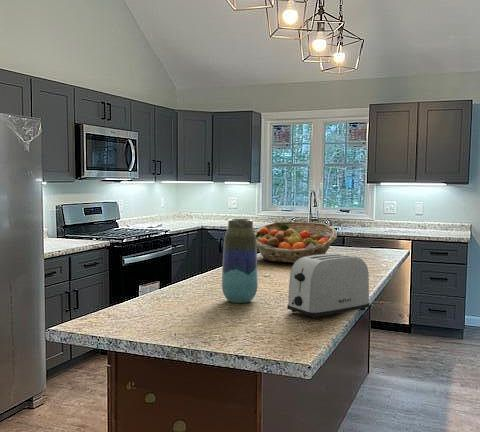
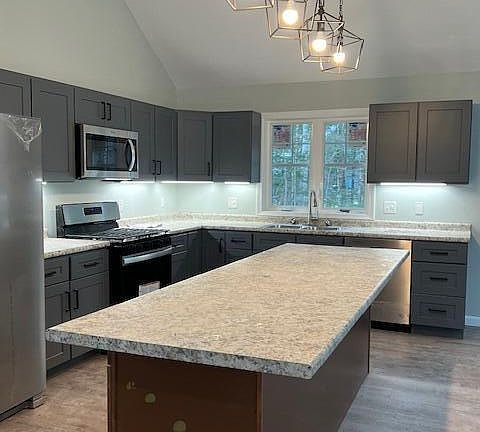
- vase [221,218,259,304]
- toaster [286,253,371,320]
- fruit basket [254,221,338,264]
